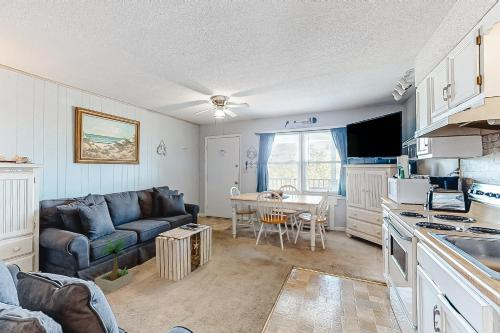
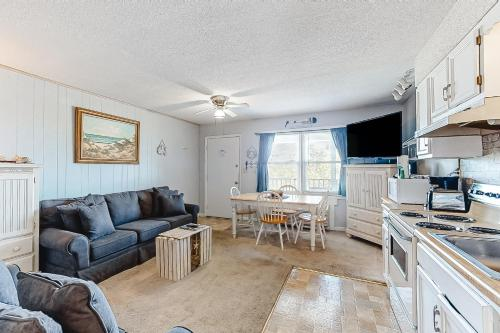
- potted plant [94,235,134,294]
